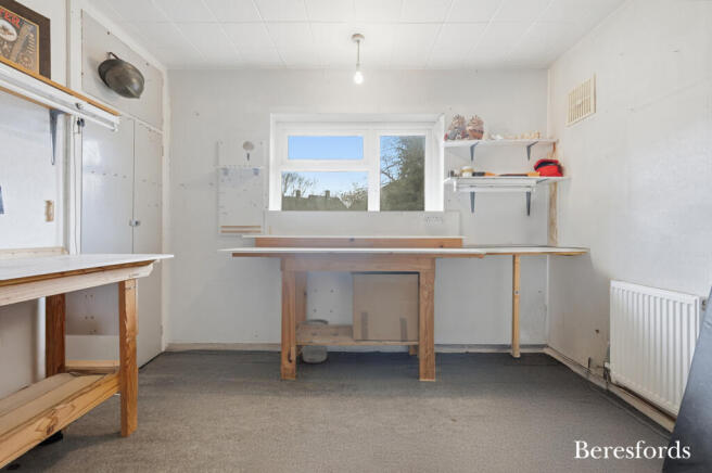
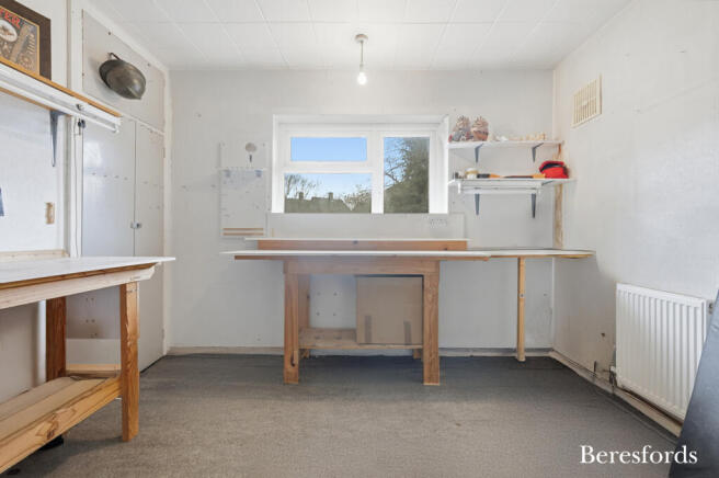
- wastebasket [300,318,330,363]
